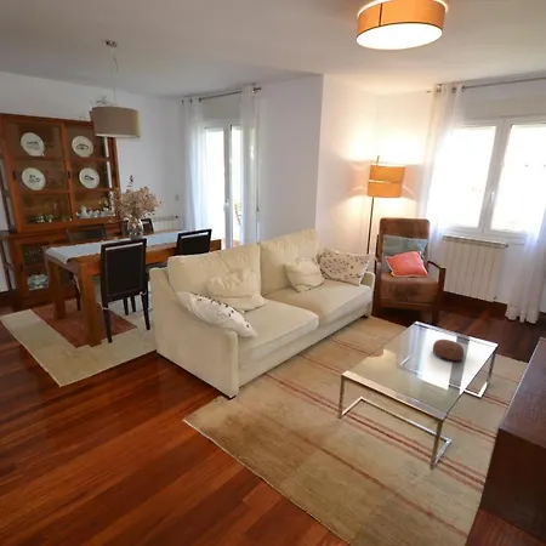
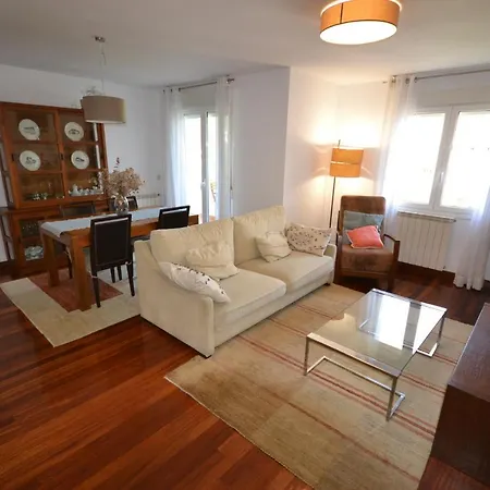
- decorative bowl [432,339,465,362]
